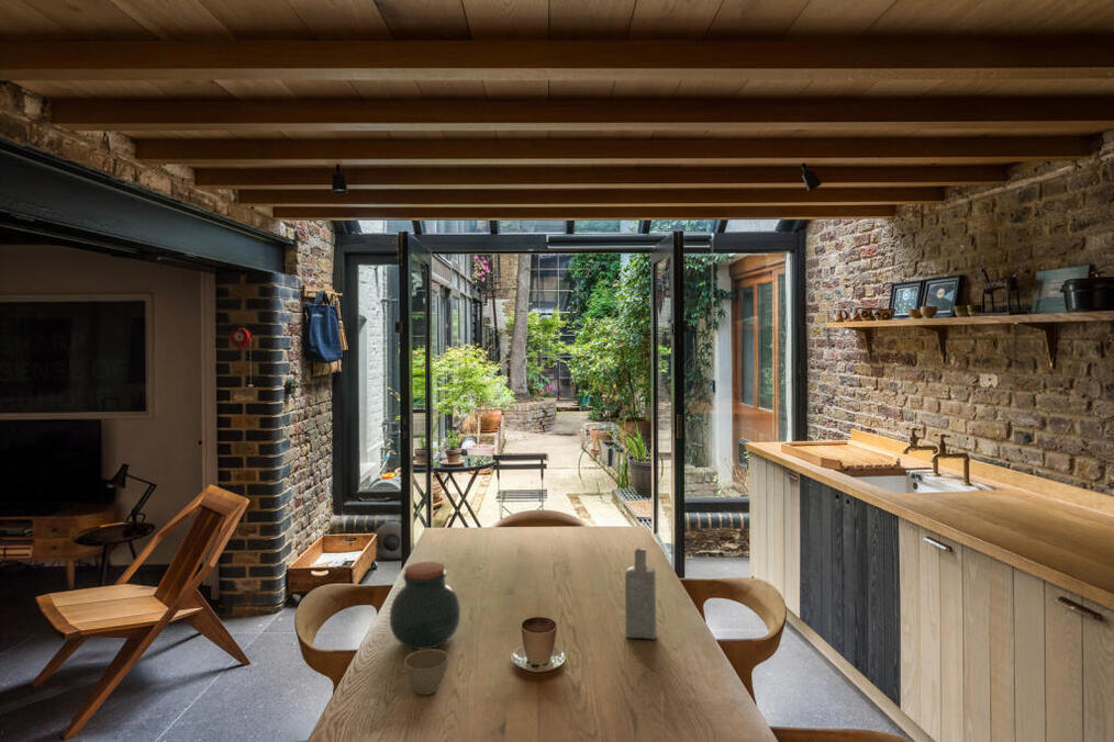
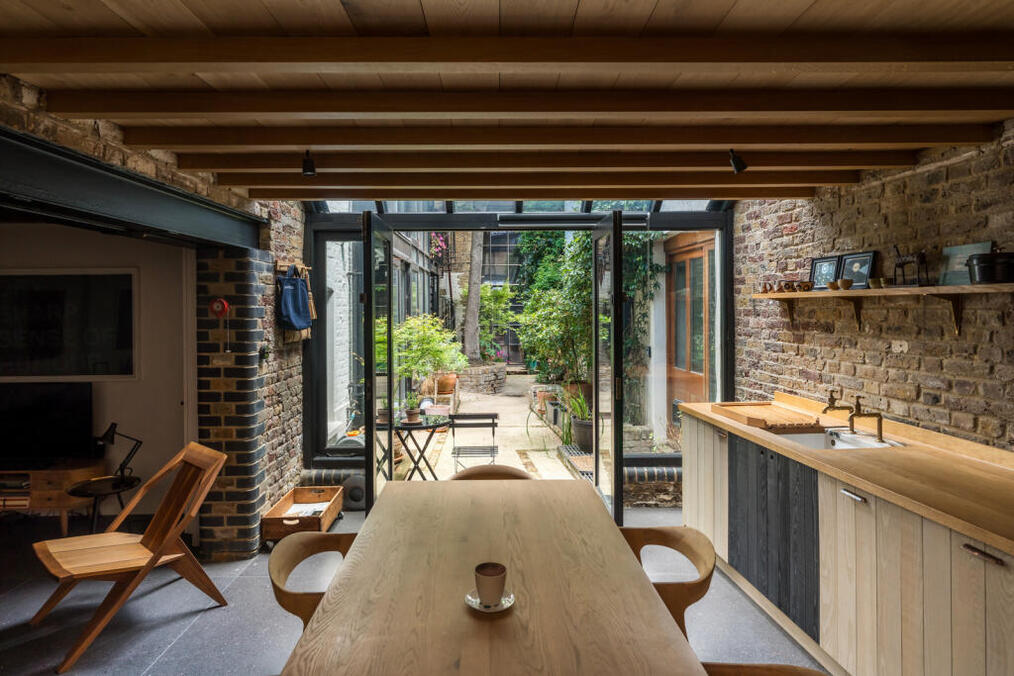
- flower pot [403,648,449,696]
- bottle [624,547,657,640]
- jar [389,561,461,650]
